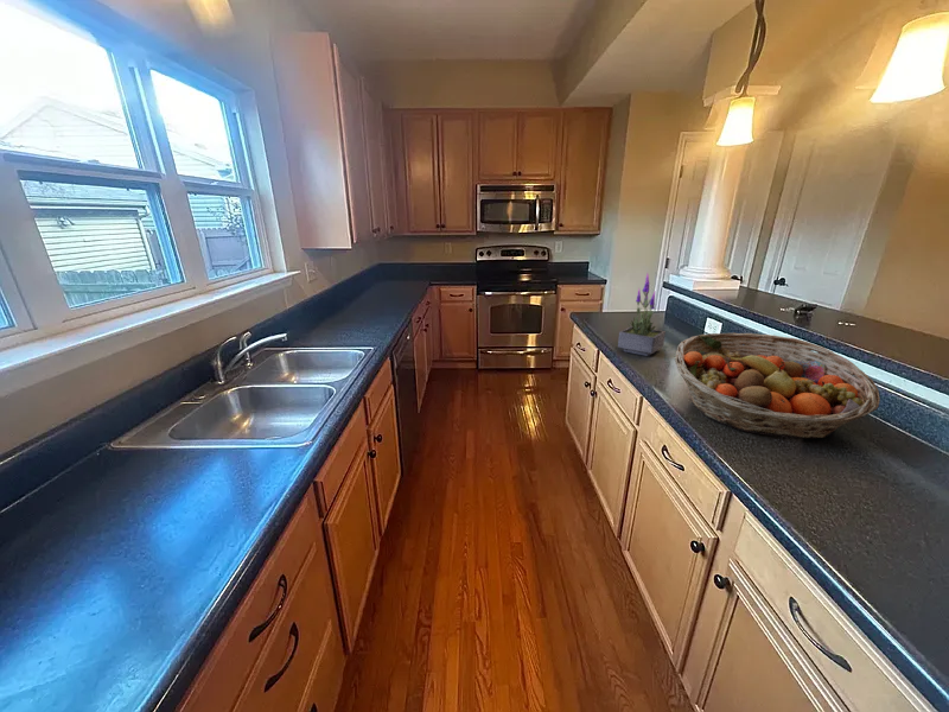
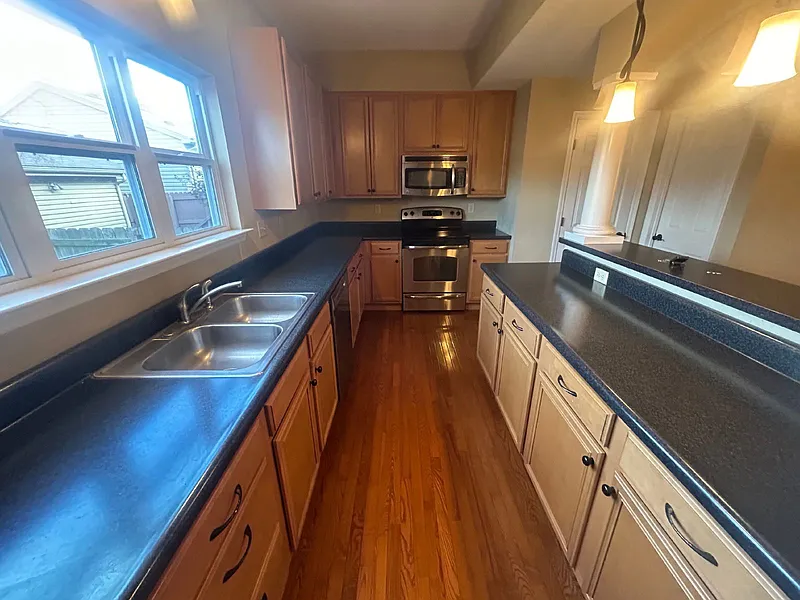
- potted plant [617,273,667,357]
- fruit basket [674,332,881,439]
